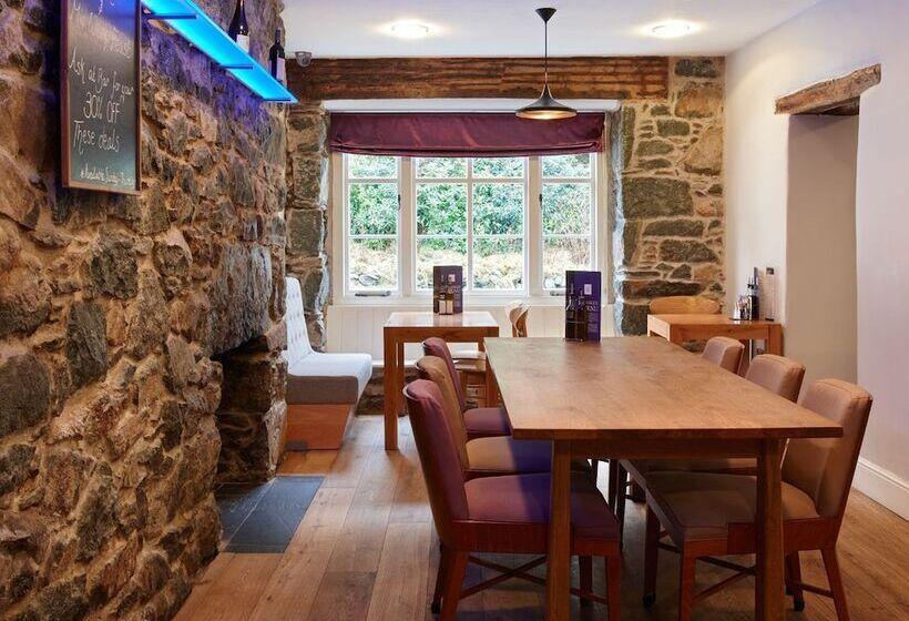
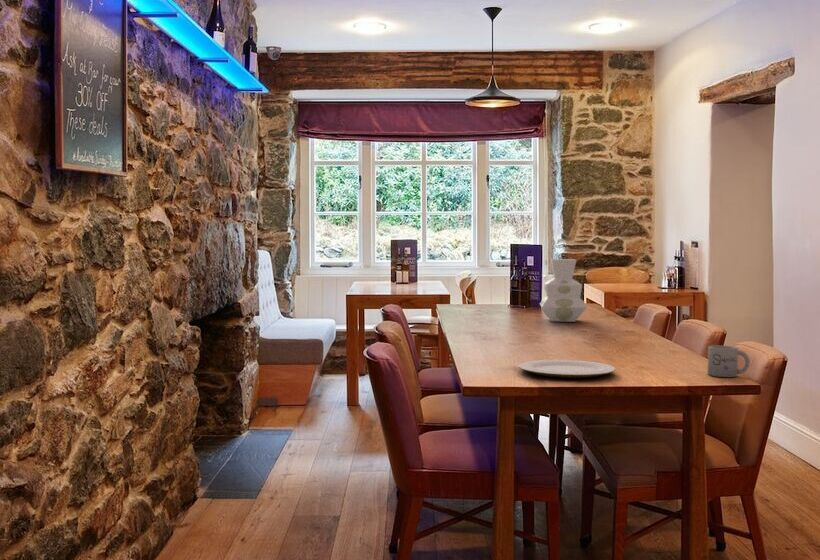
+ plate [518,359,617,379]
+ vase [539,258,588,323]
+ mug [707,345,751,378]
